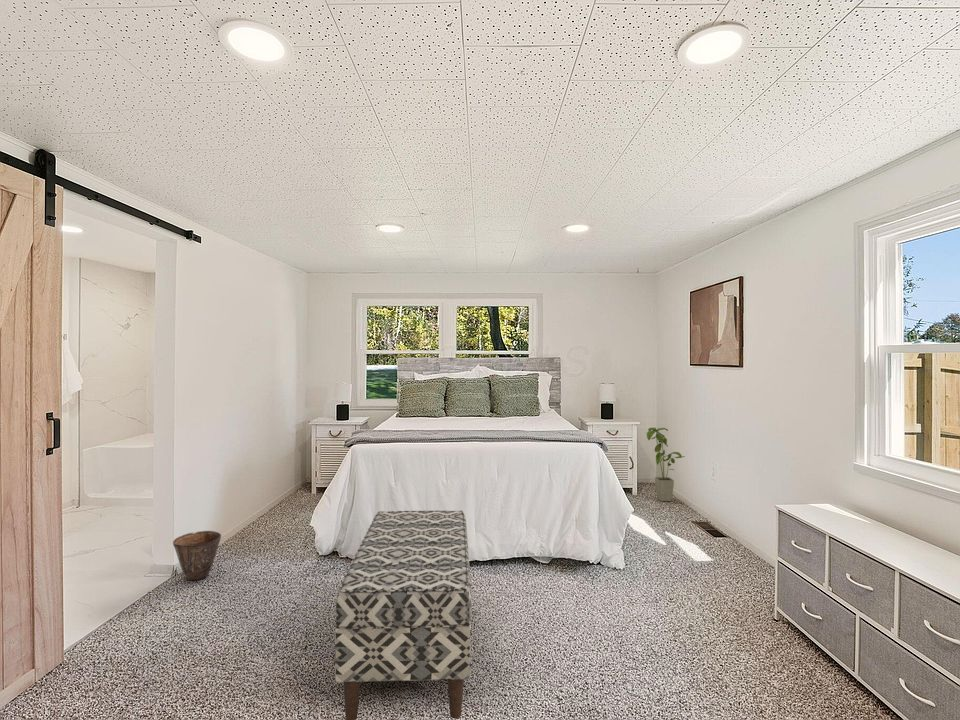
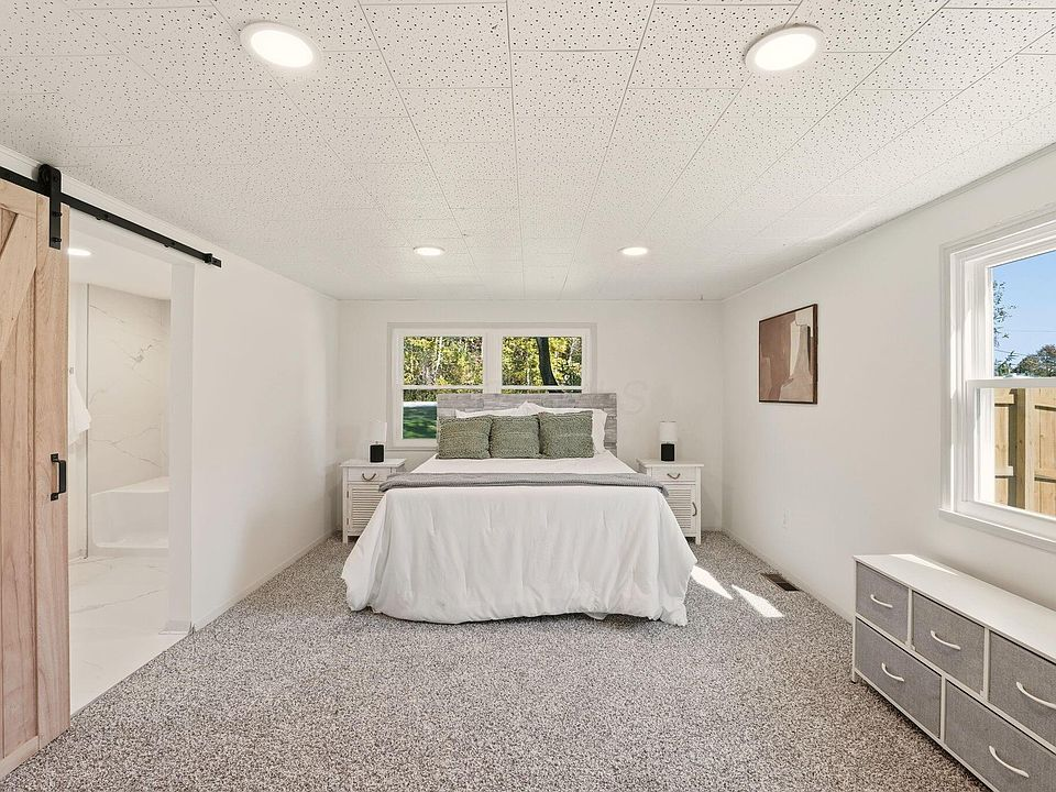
- bench [334,510,473,720]
- house plant [646,426,686,502]
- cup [172,530,222,581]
